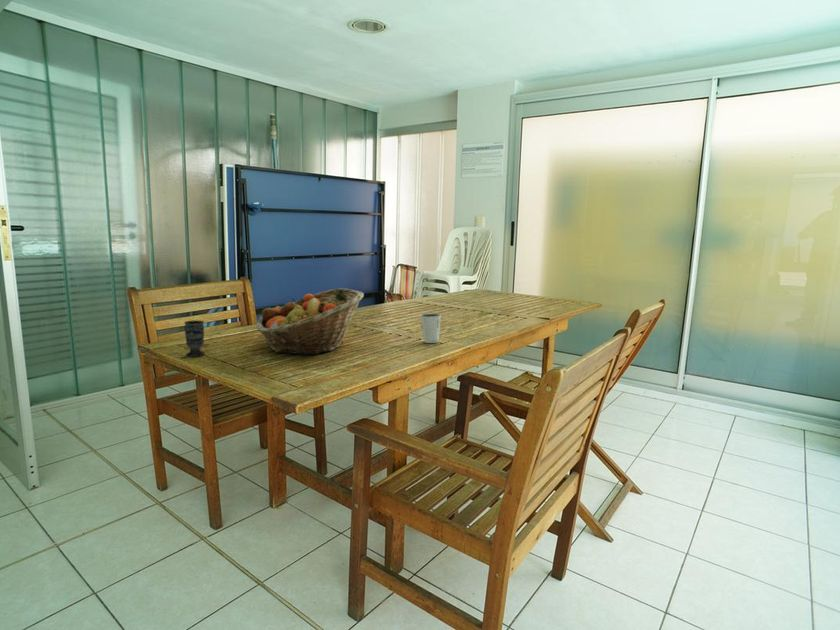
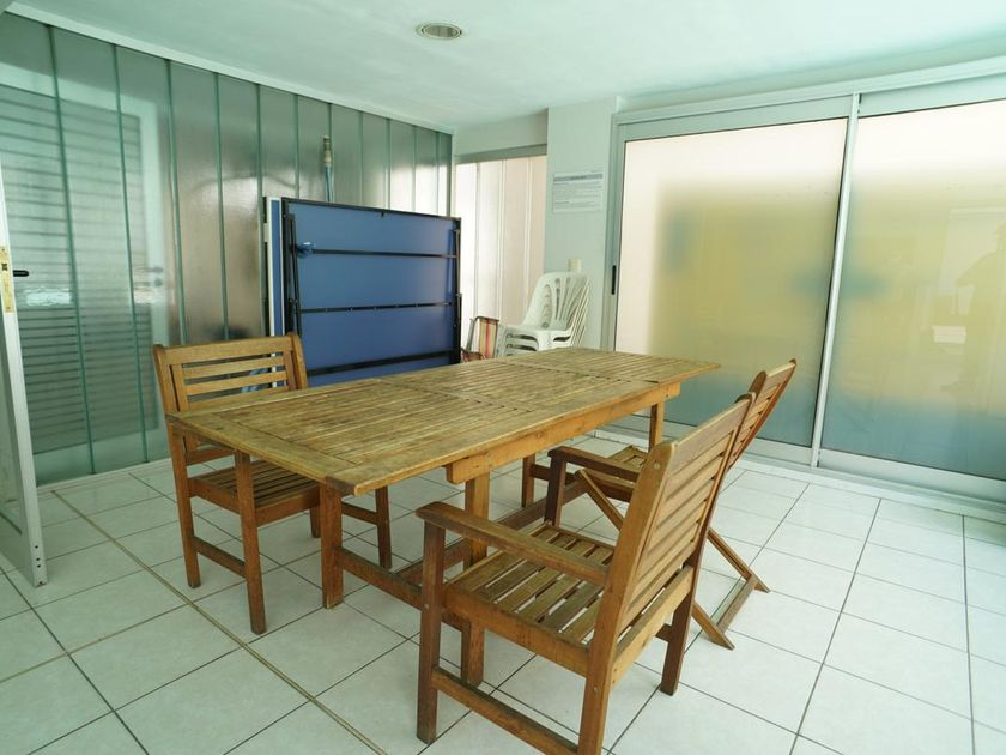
- dixie cup [419,312,442,344]
- fruit basket [255,287,365,355]
- cup [183,319,206,358]
